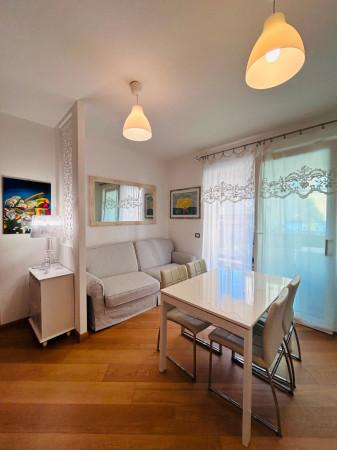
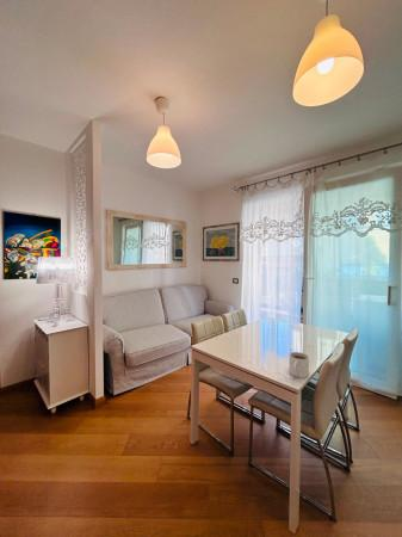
+ mug [287,351,310,379]
